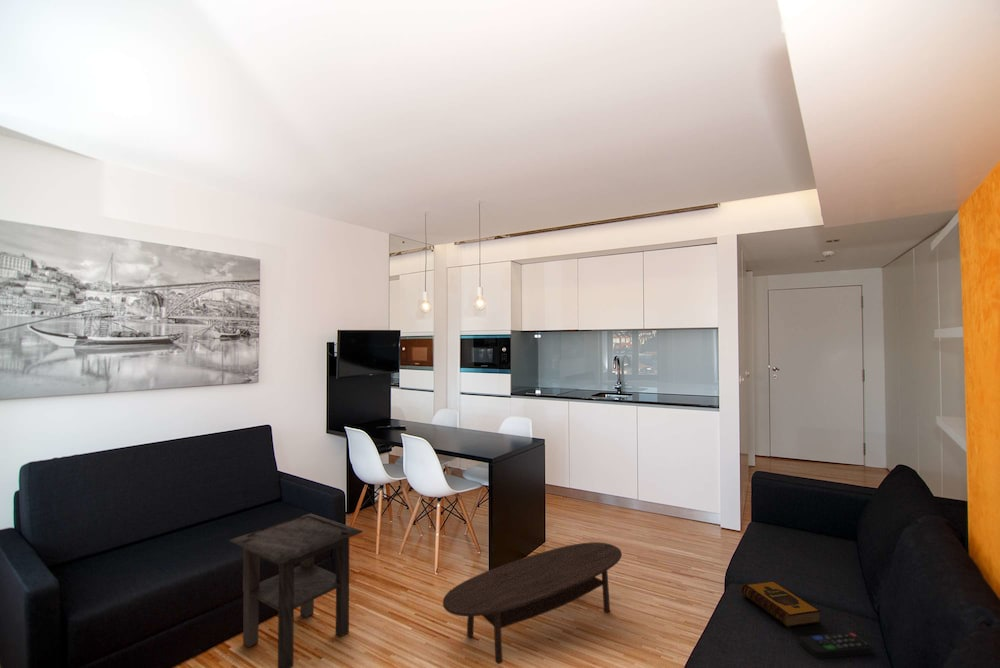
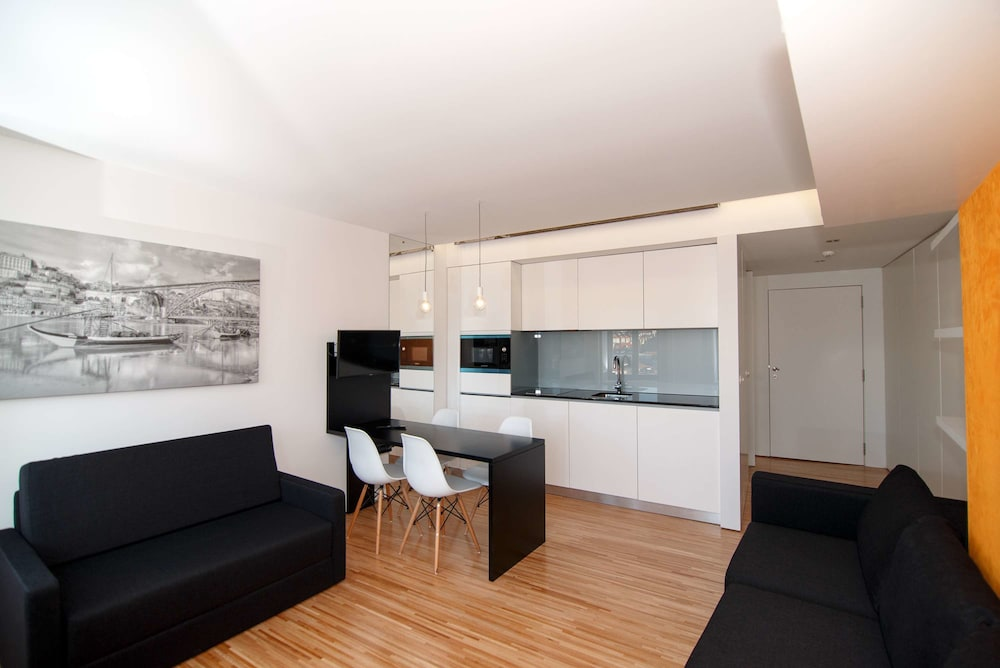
- side table [228,512,364,668]
- hardback book [740,580,821,628]
- remote control [799,631,874,660]
- coffee table [442,541,622,665]
